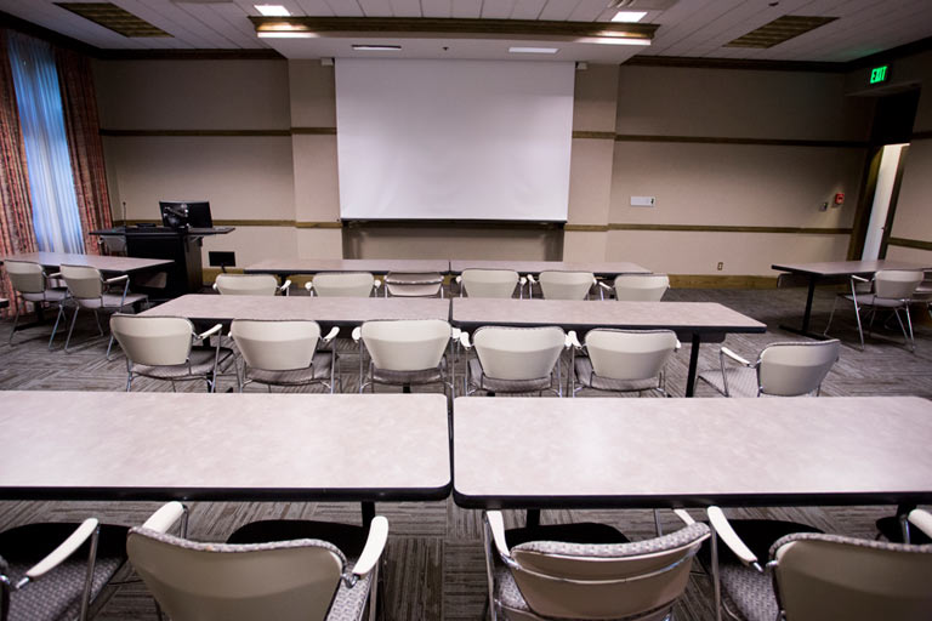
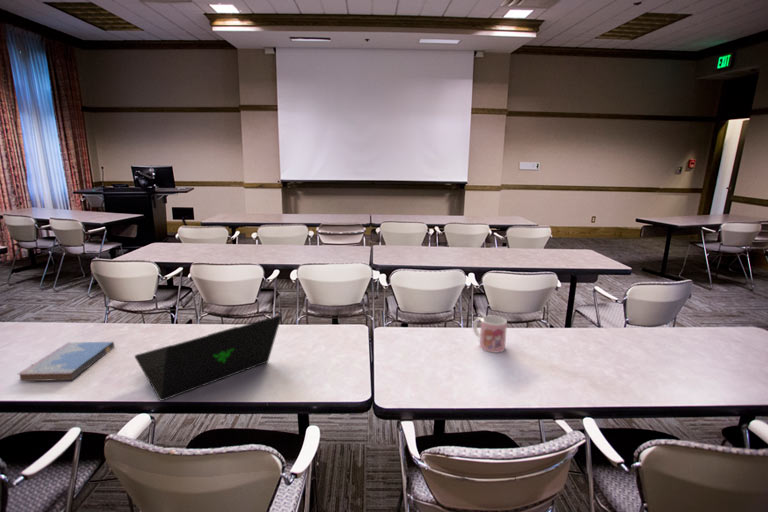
+ hardcover book [17,341,115,382]
+ mug [472,315,508,354]
+ laptop [134,314,282,402]
